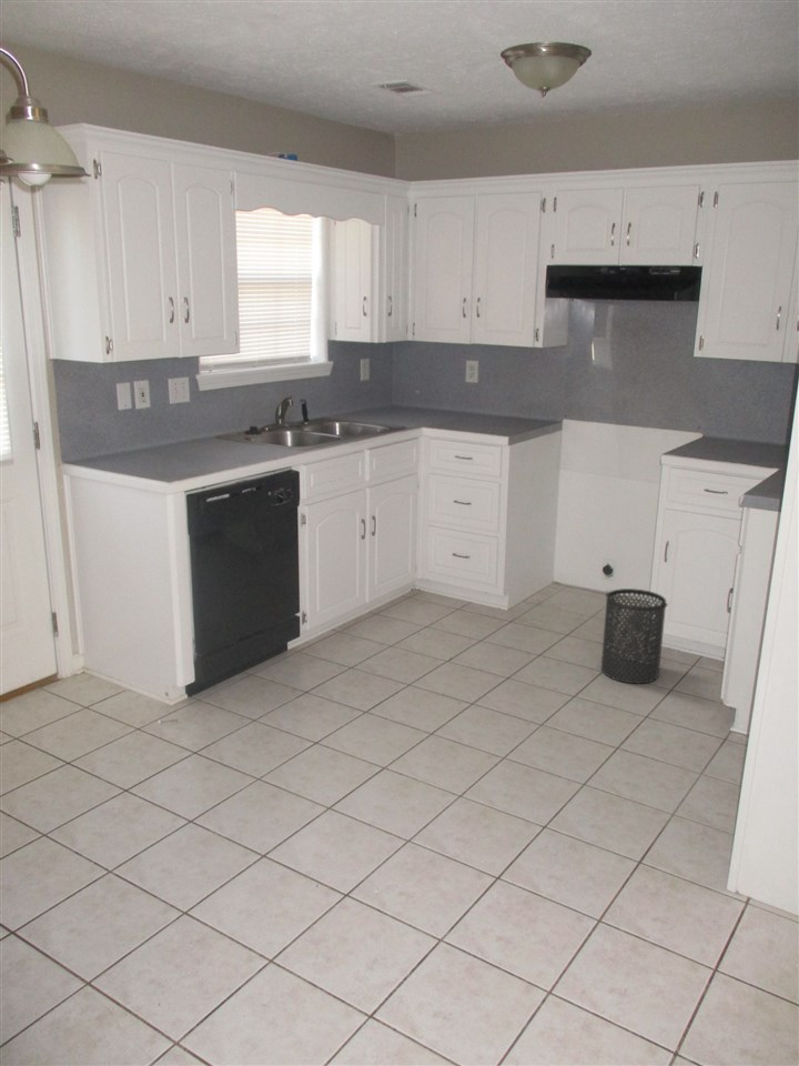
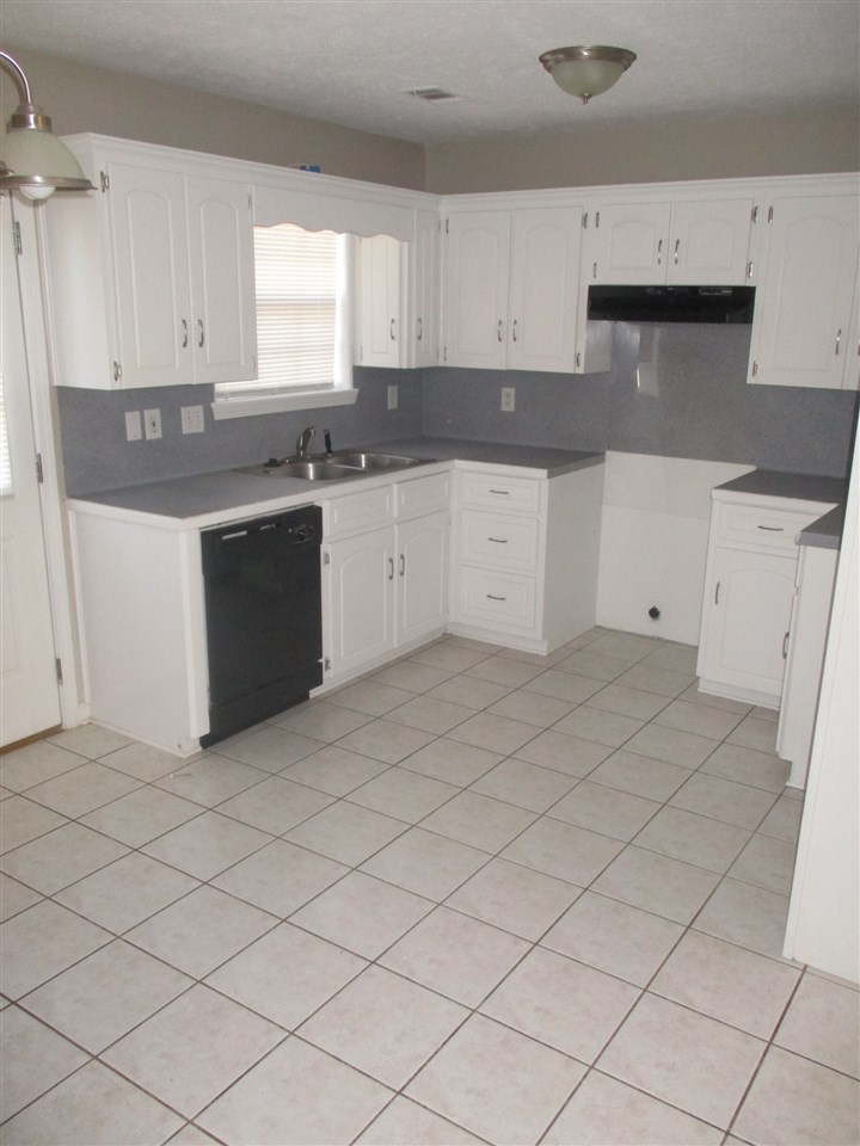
- trash can [600,587,669,685]
